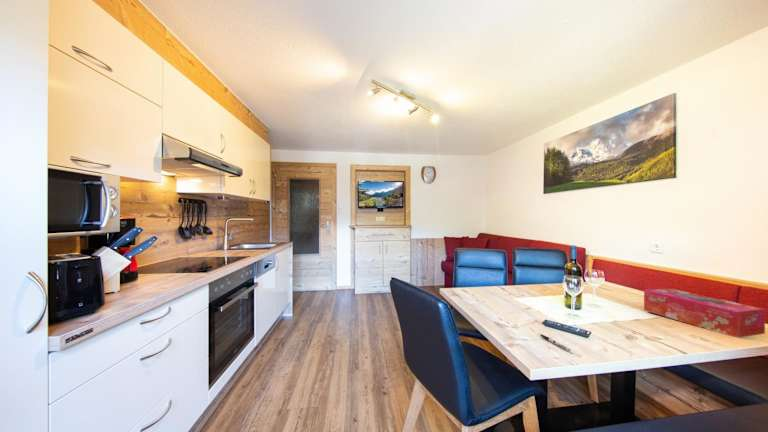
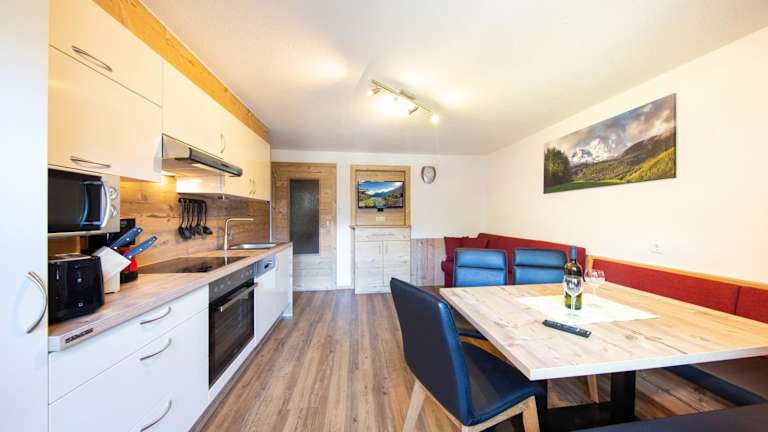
- tissue box [643,287,766,339]
- pen [537,332,571,352]
